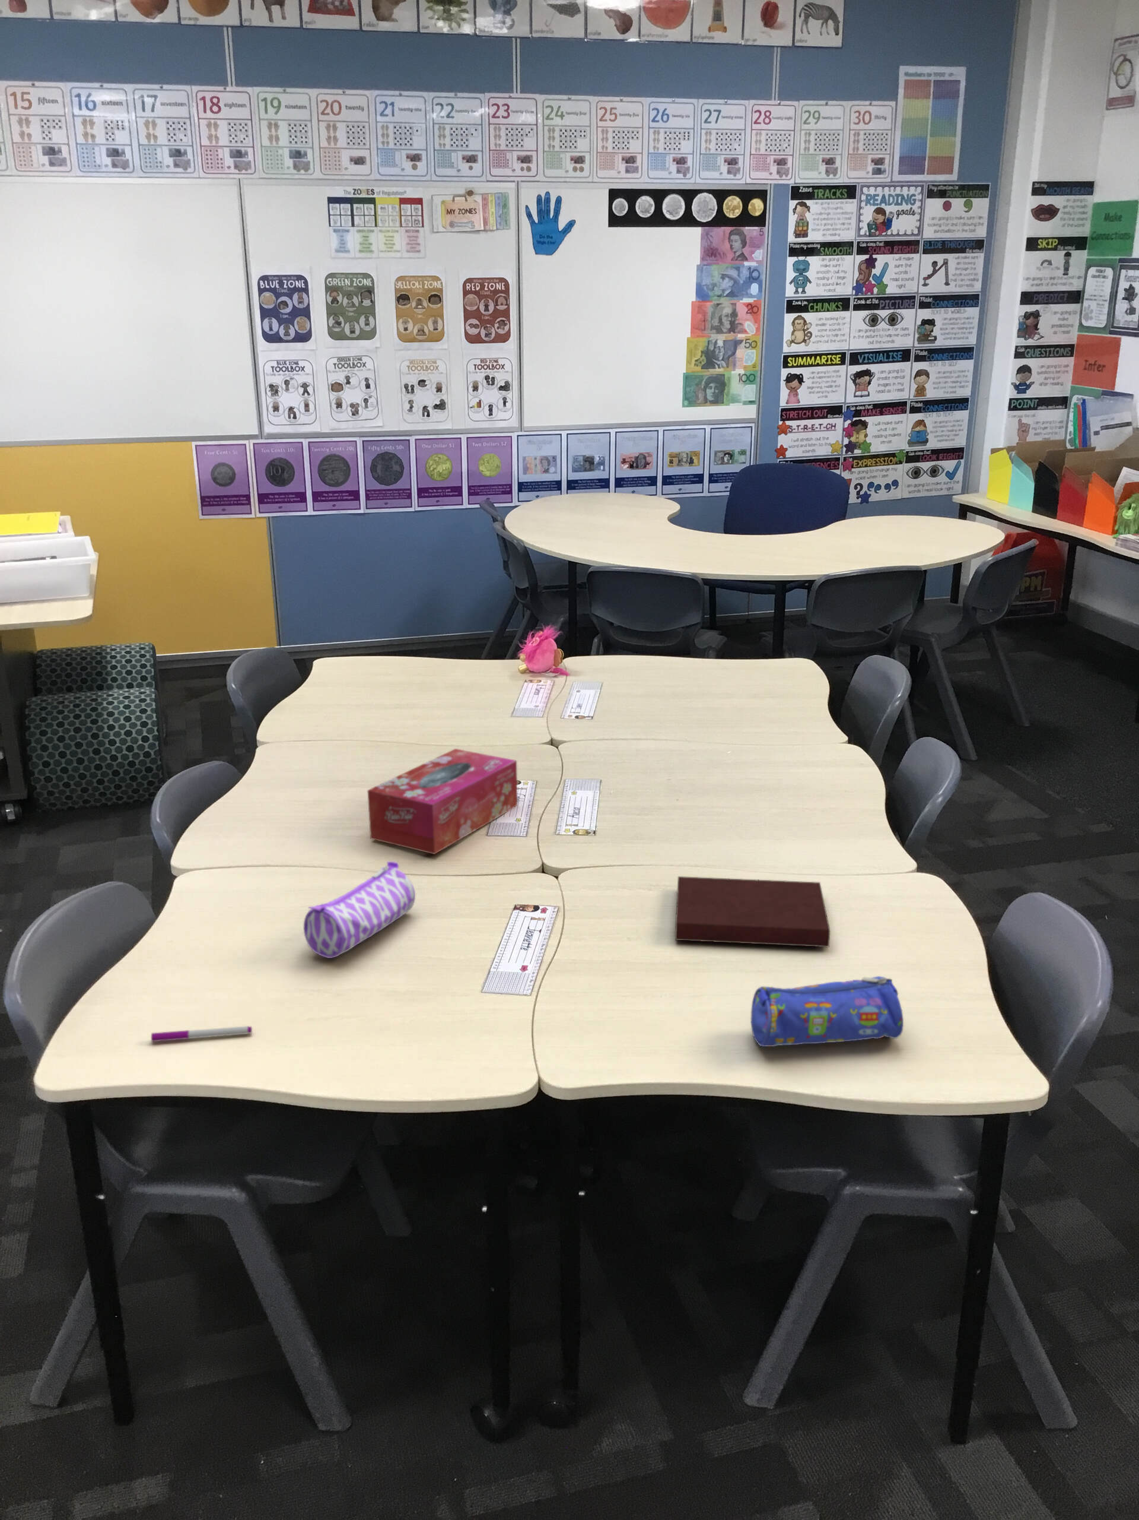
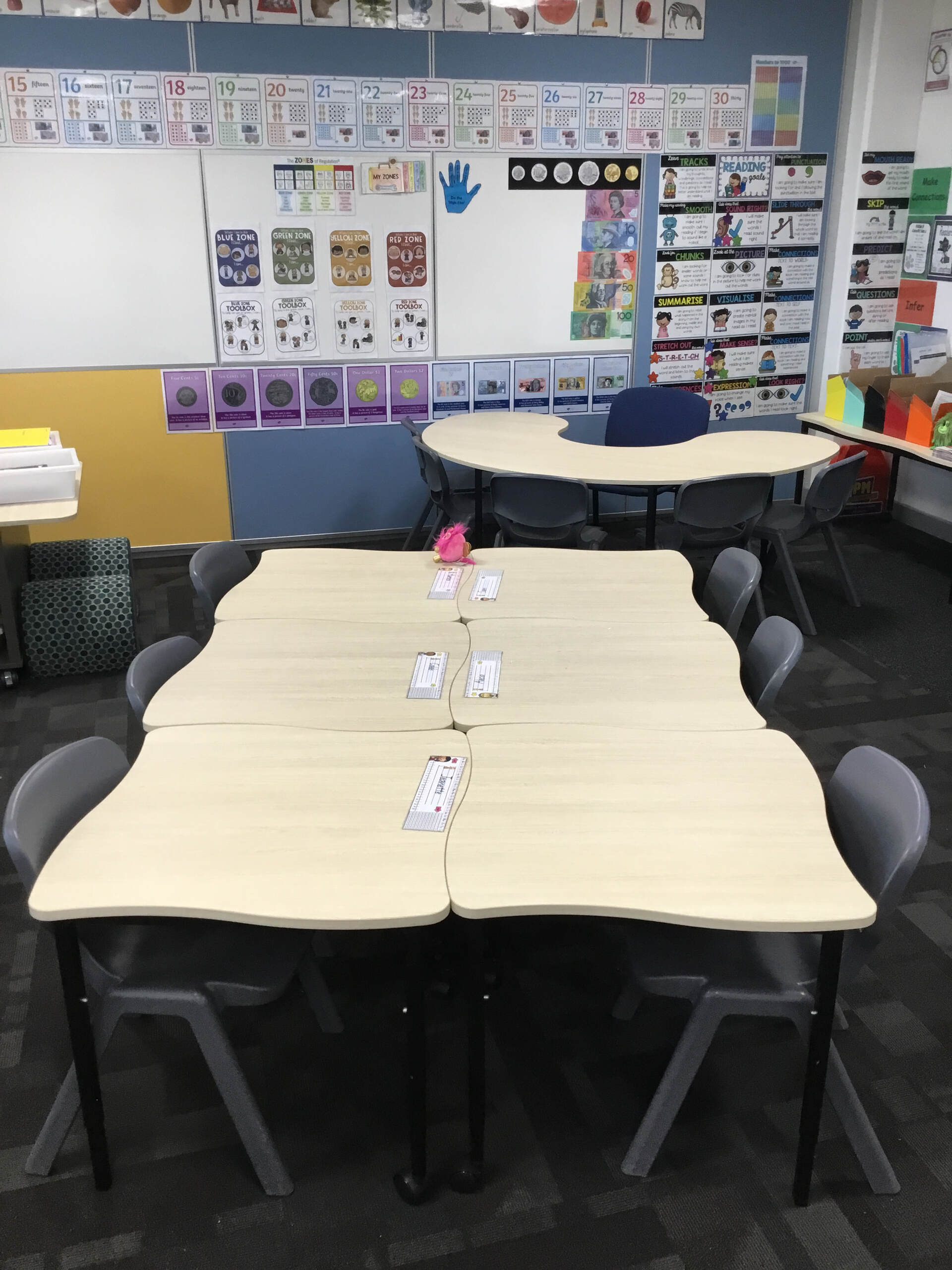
- pen [151,1026,252,1042]
- pencil case [303,861,416,959]
- tissue box [367,748,518,855]
- pencil case [750,975,904,1047]
- notebook [675,876,830,948]
